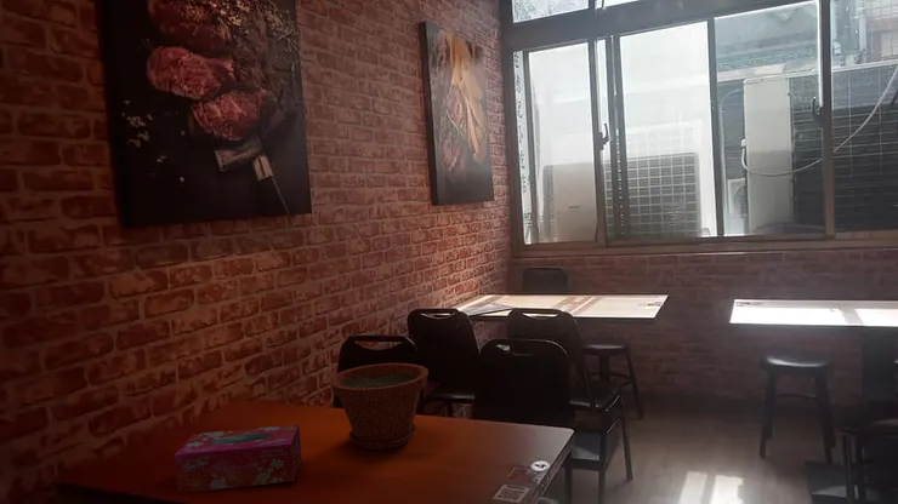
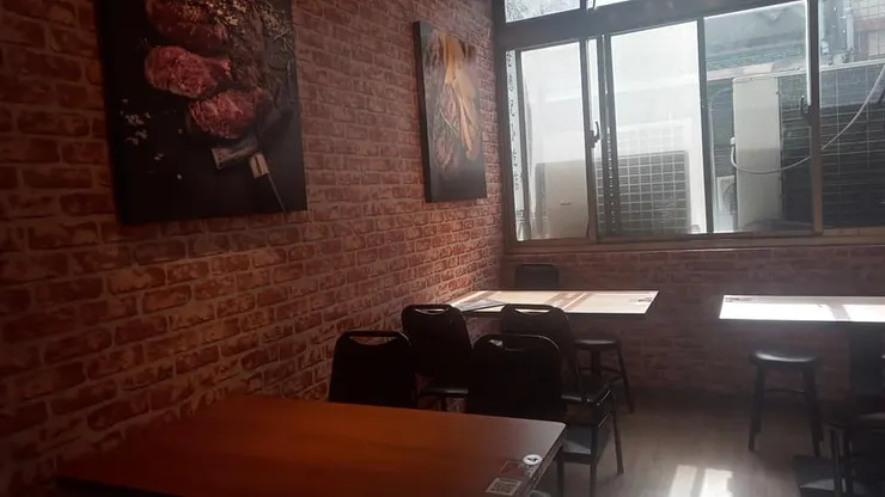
- plant pot [328,362,430,451]
- tissue box [174,423,303,493]
